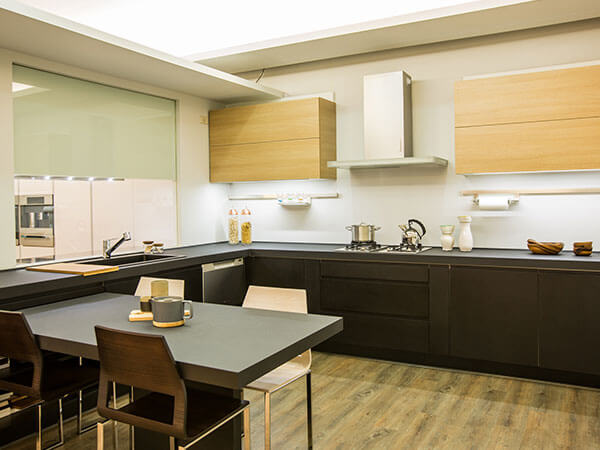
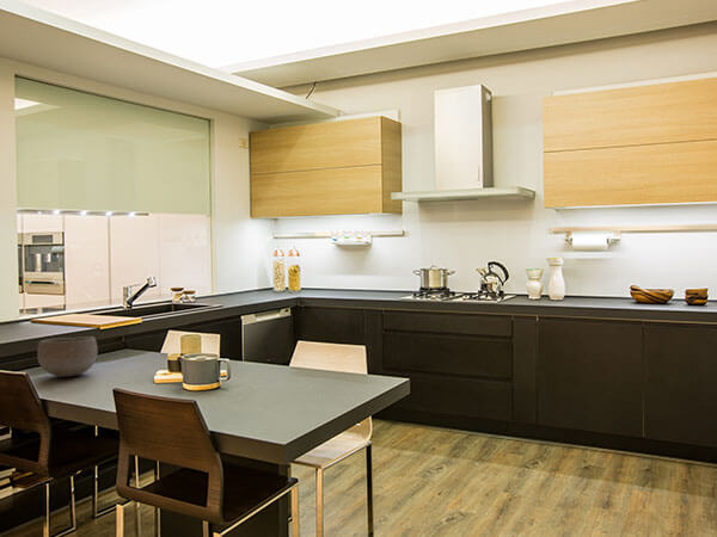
+ bowl [36,335,99,378]
